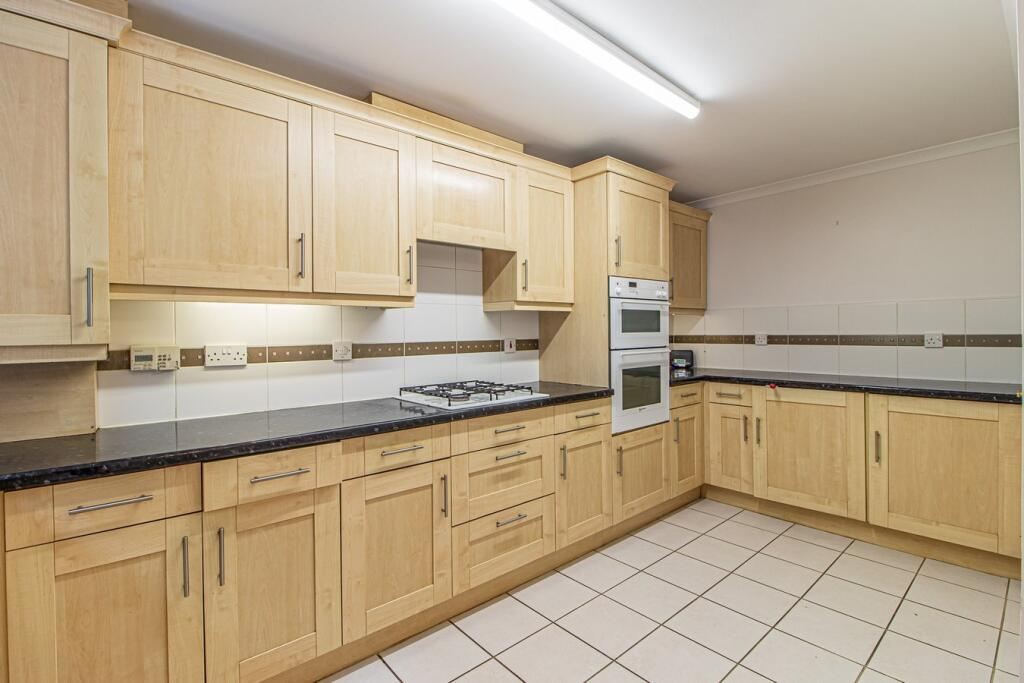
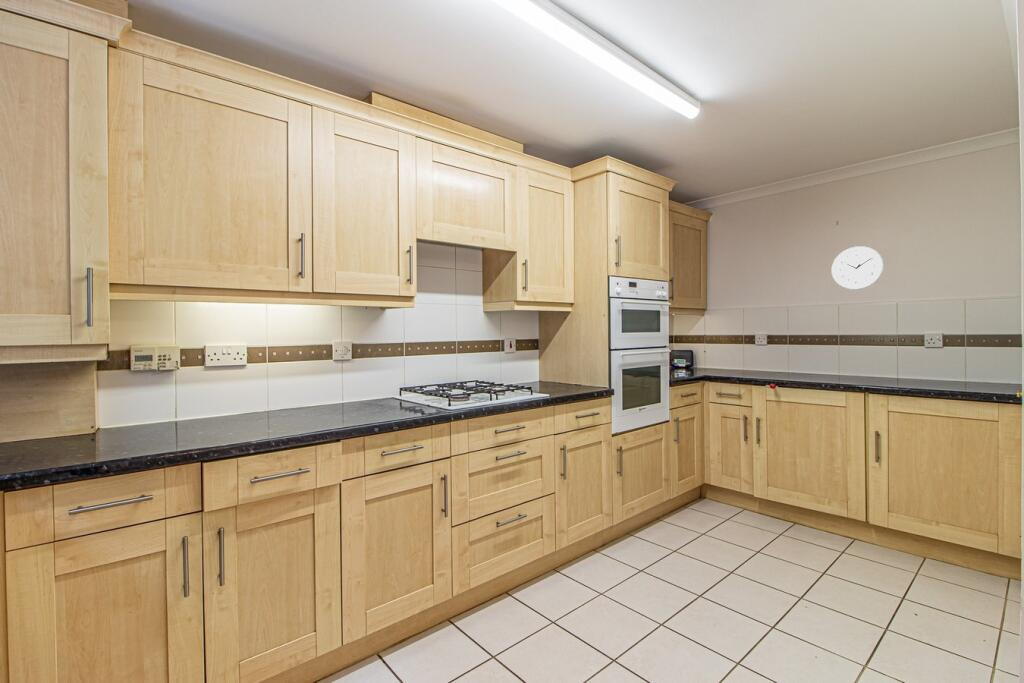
+ wall clock [830,245,885,291]
